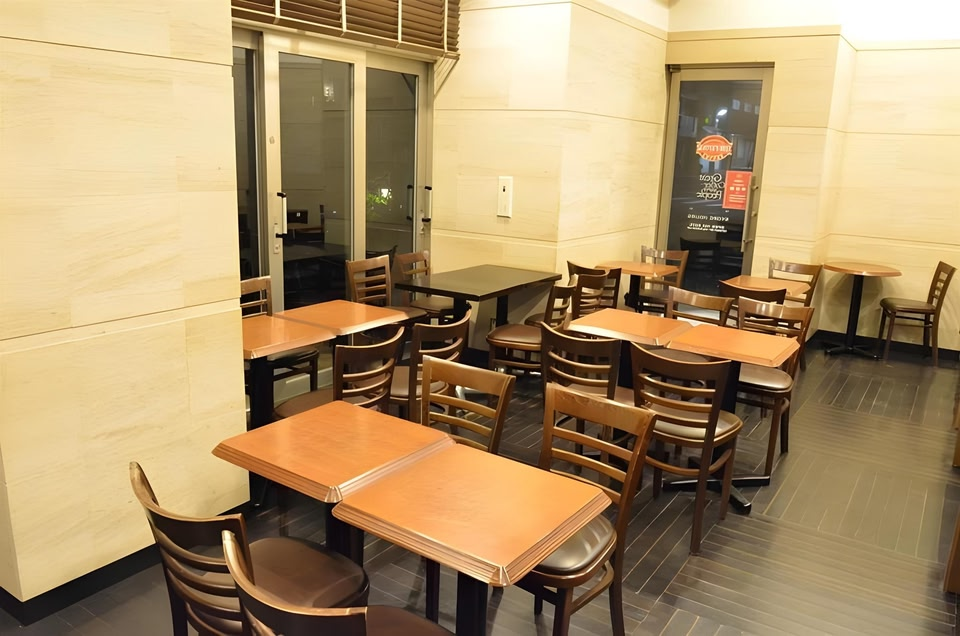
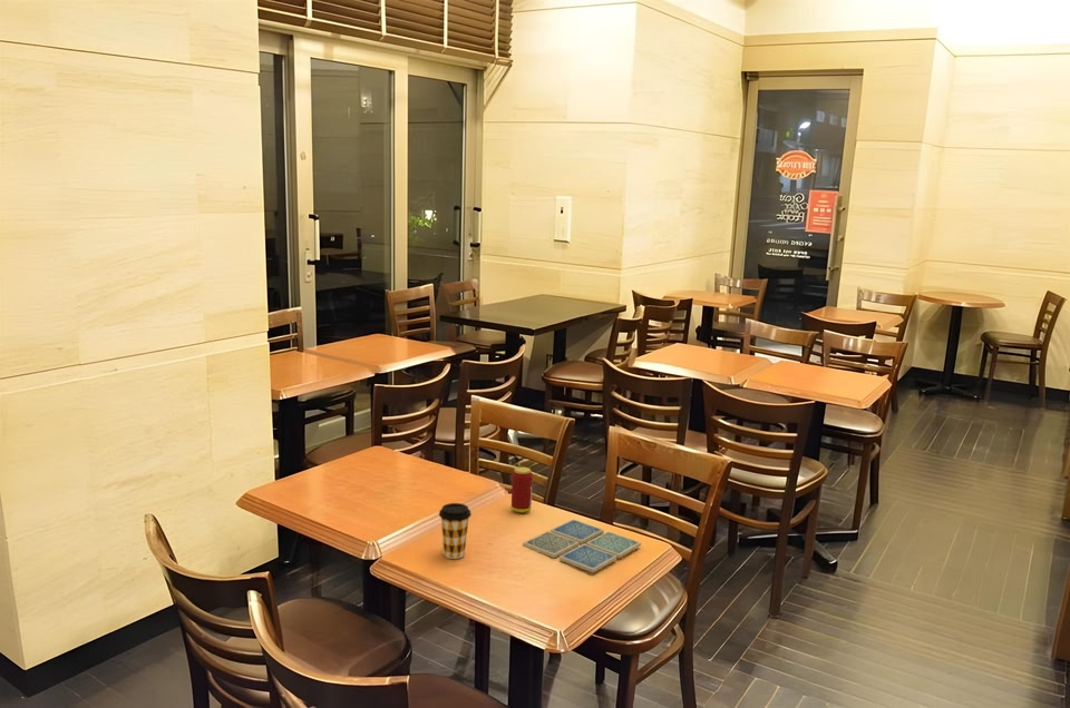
+ drink coaster [522,518,642,574]
+ coffee cup [438,502,473,560]
+ beverage can [510,466,534,513]
